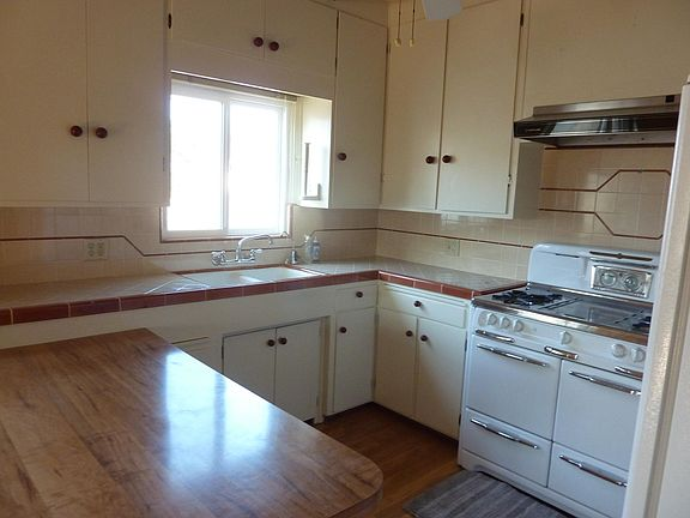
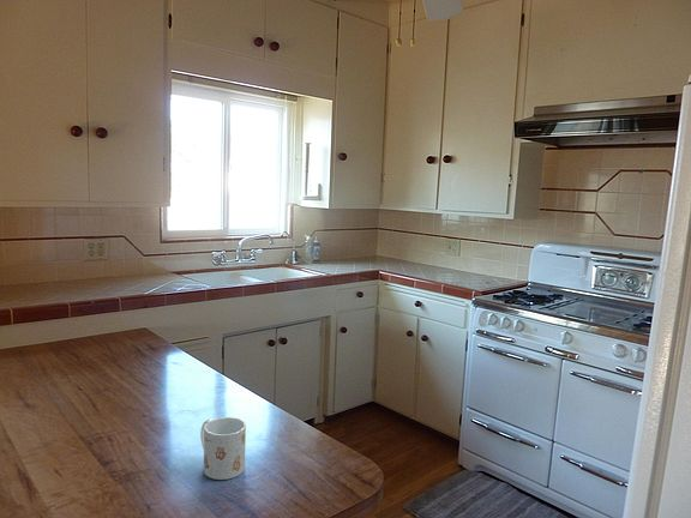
+ mug [199,416,247,481]
